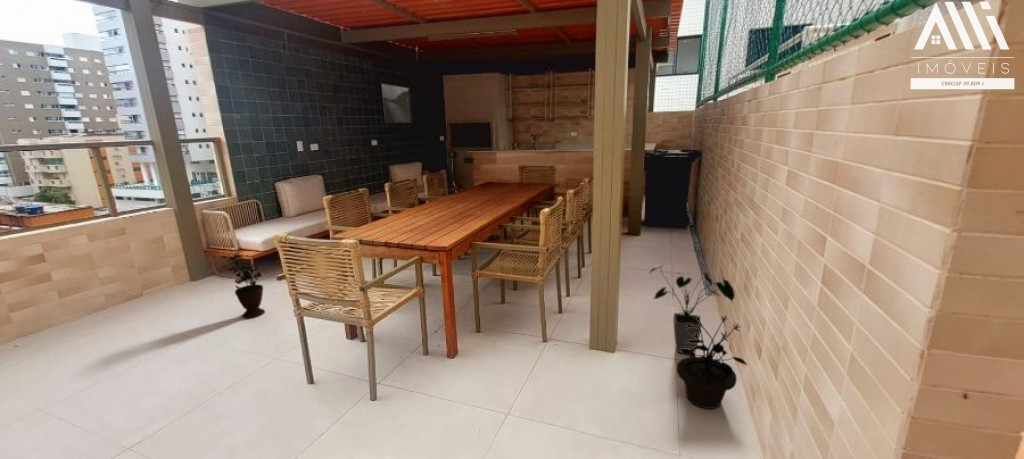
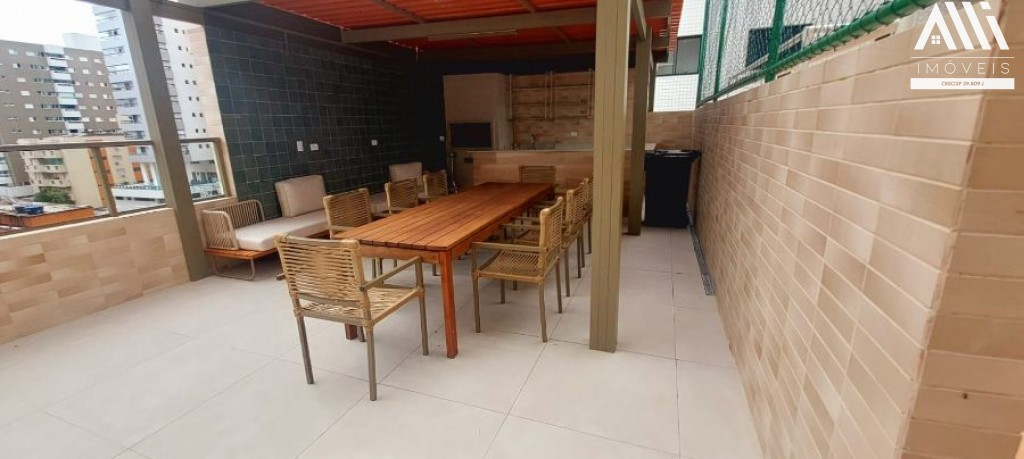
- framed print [379,82,413,124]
- house plant [649,264,736,355]
- potted plant [220,248,266,319]
- potted plant [676,314,749,410]
